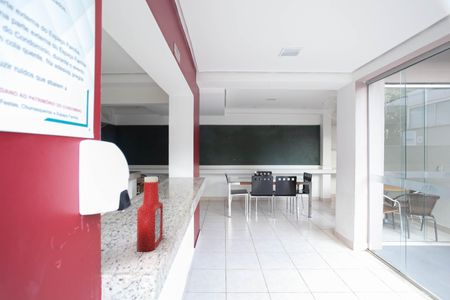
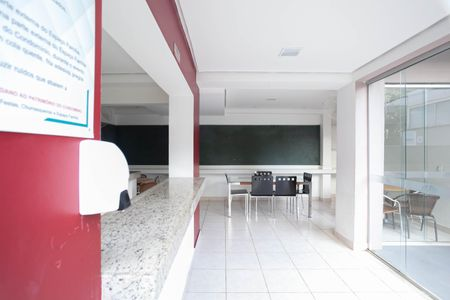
- soap bottle [136,176,164,252]
